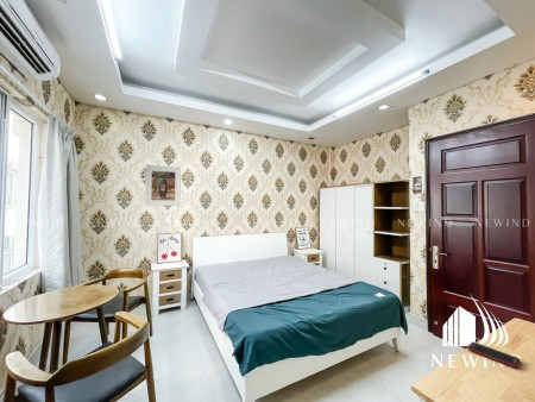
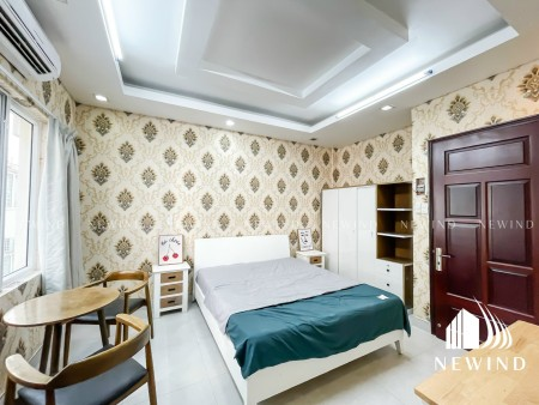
- cell phone [466,340,522,369]
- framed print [144,164,182,207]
